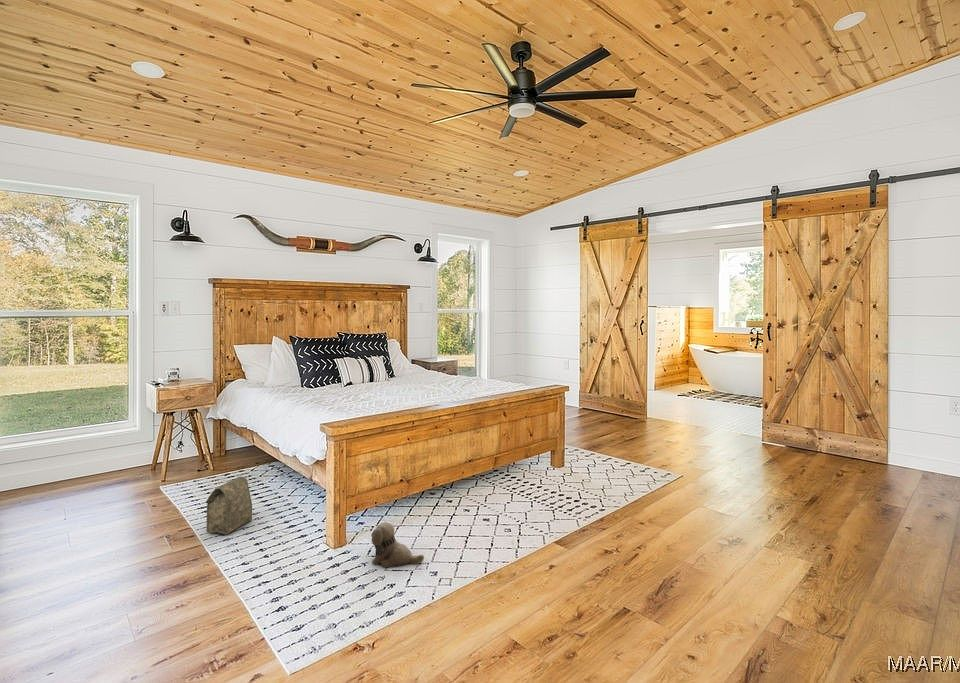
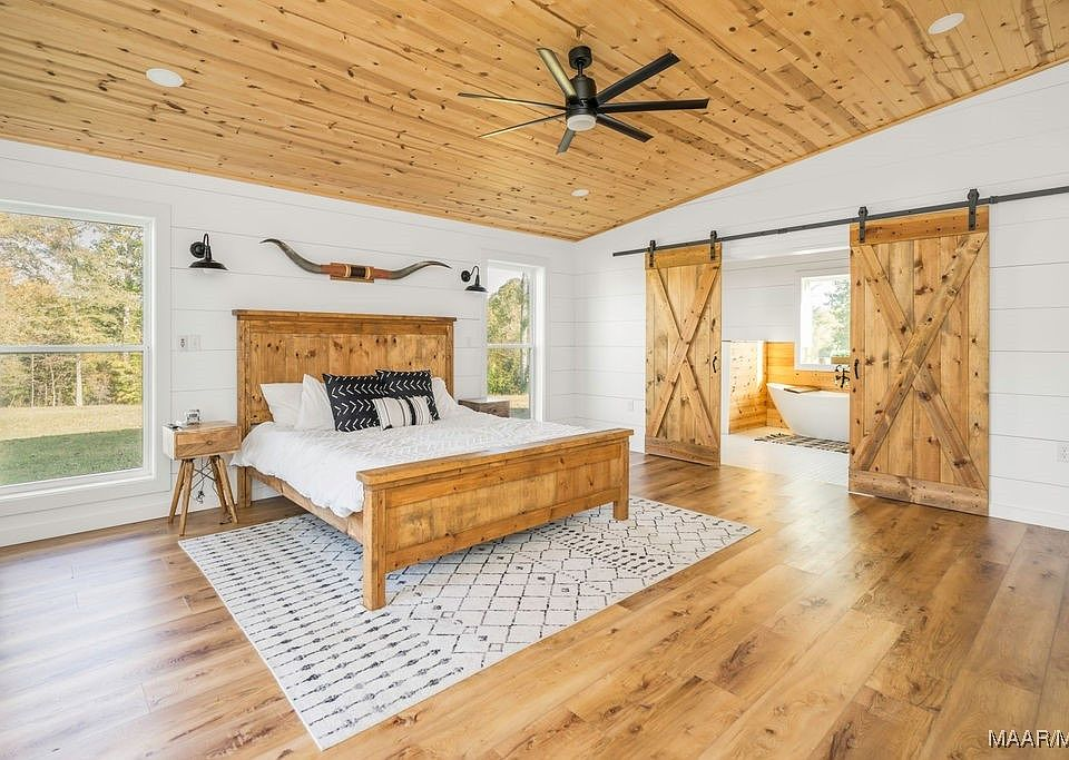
- plush toy [371,521,425,568]
- bag [205,476,253,535]
